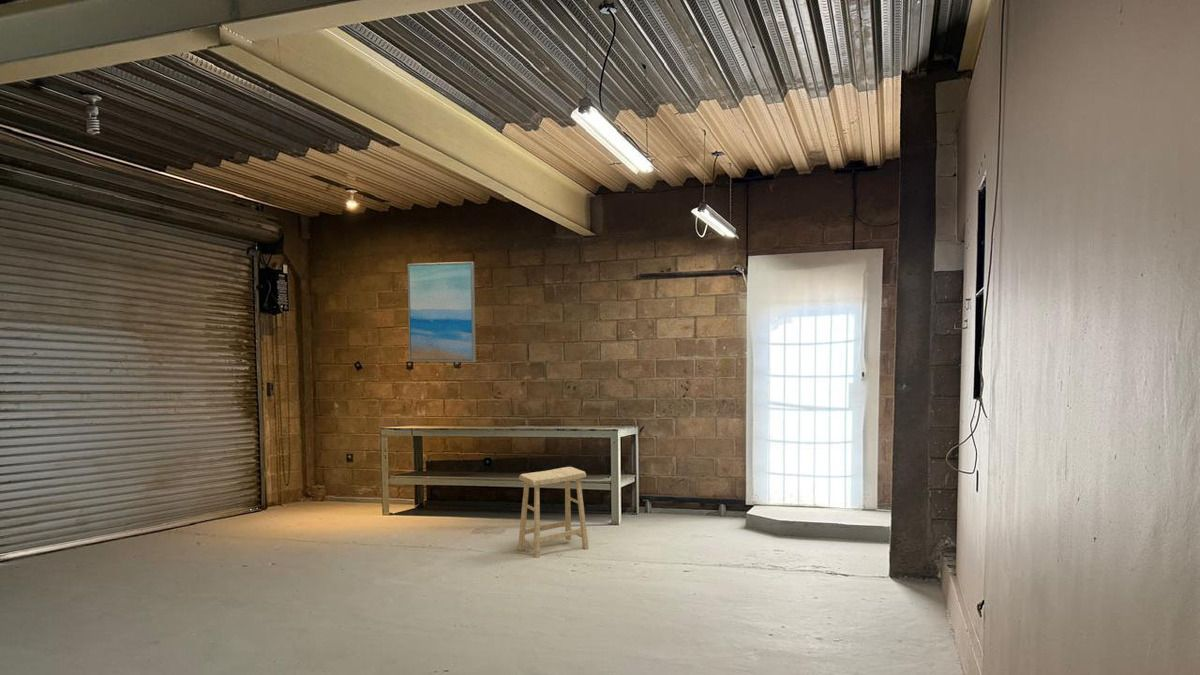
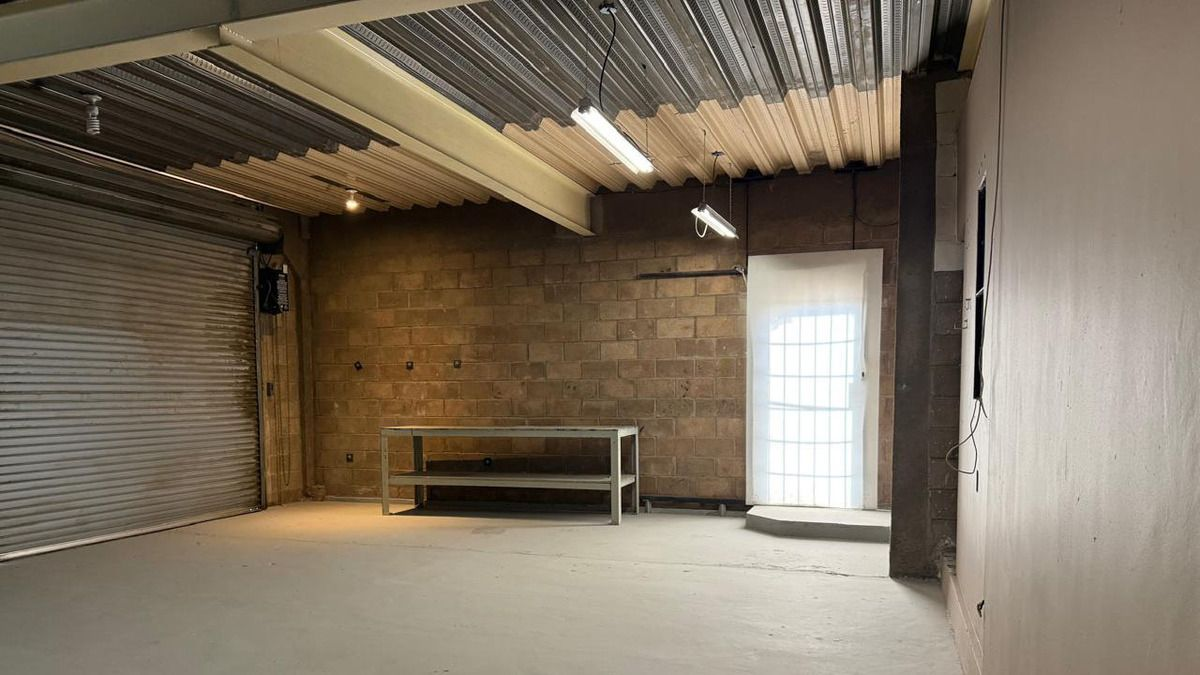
- wall art [407,261,477,363]
- stool [517,466,590,559]
